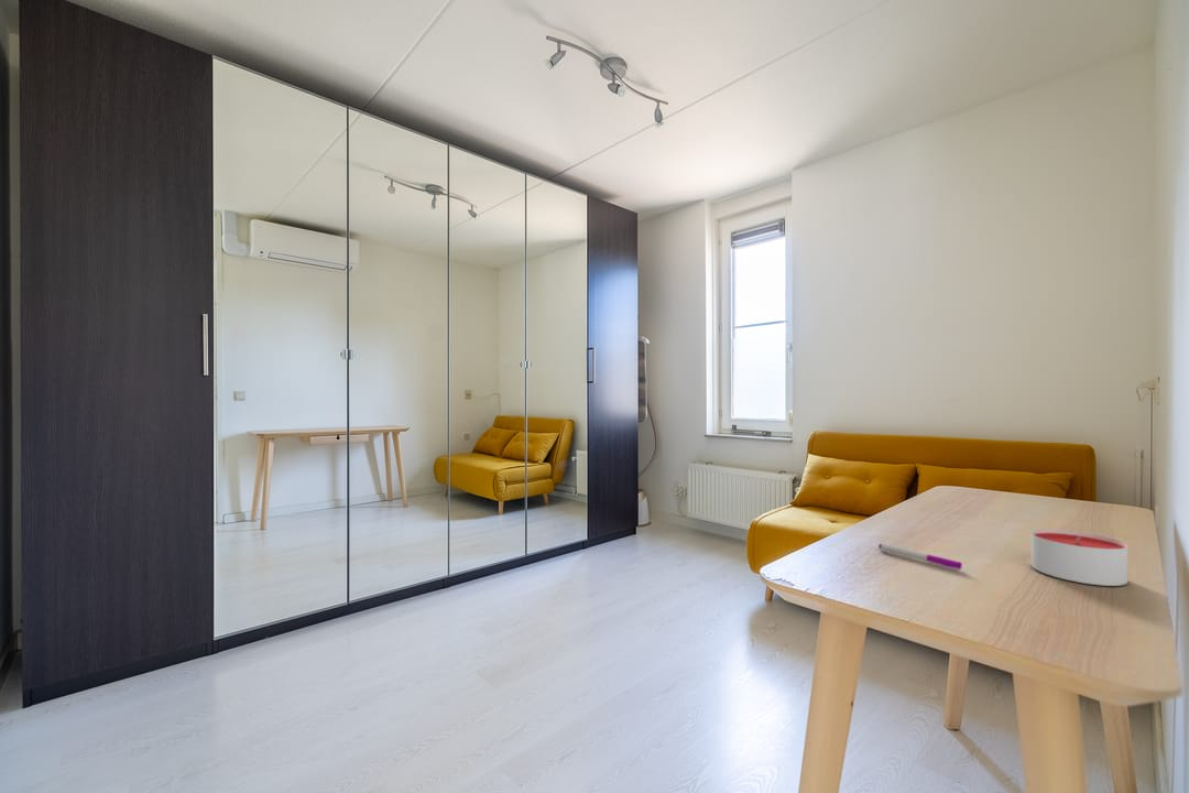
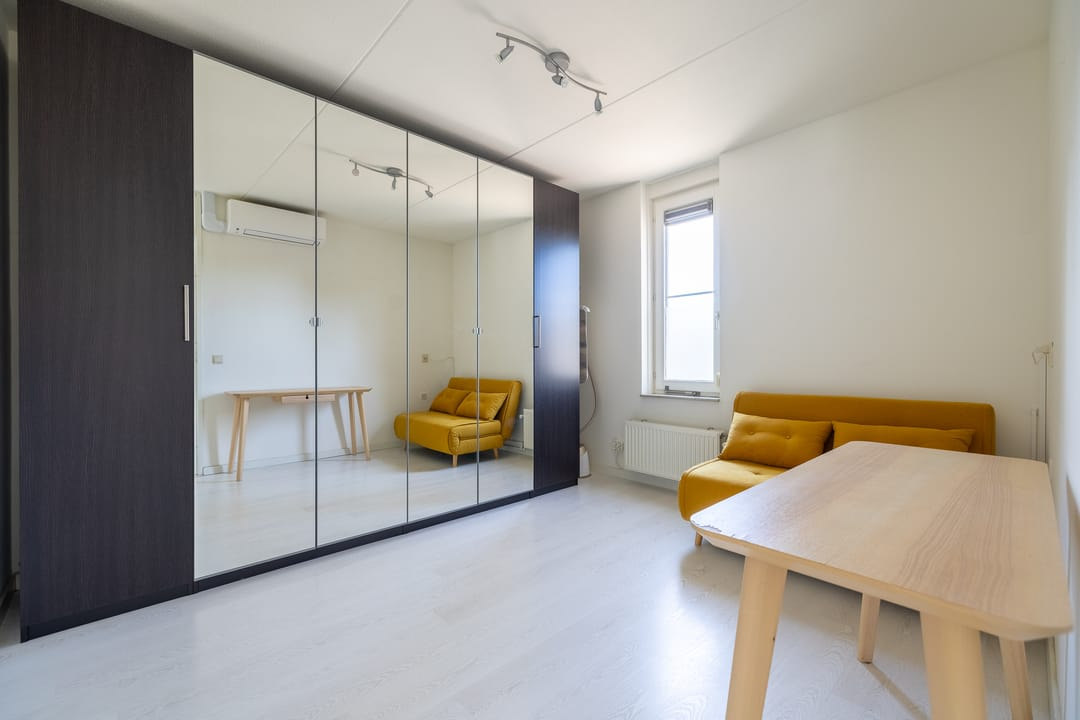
- candle [1030,529,1128,587]
- pen [877,543,963,571]
